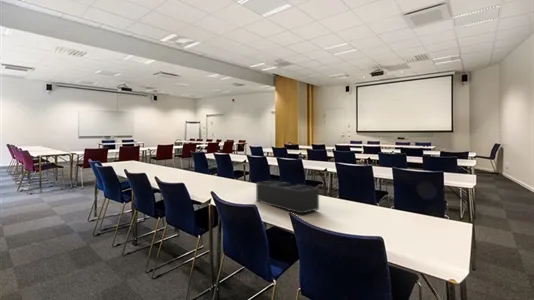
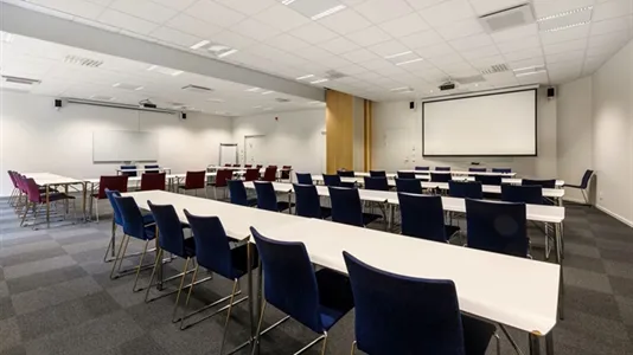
- desk organizer [255,180,320,215]
